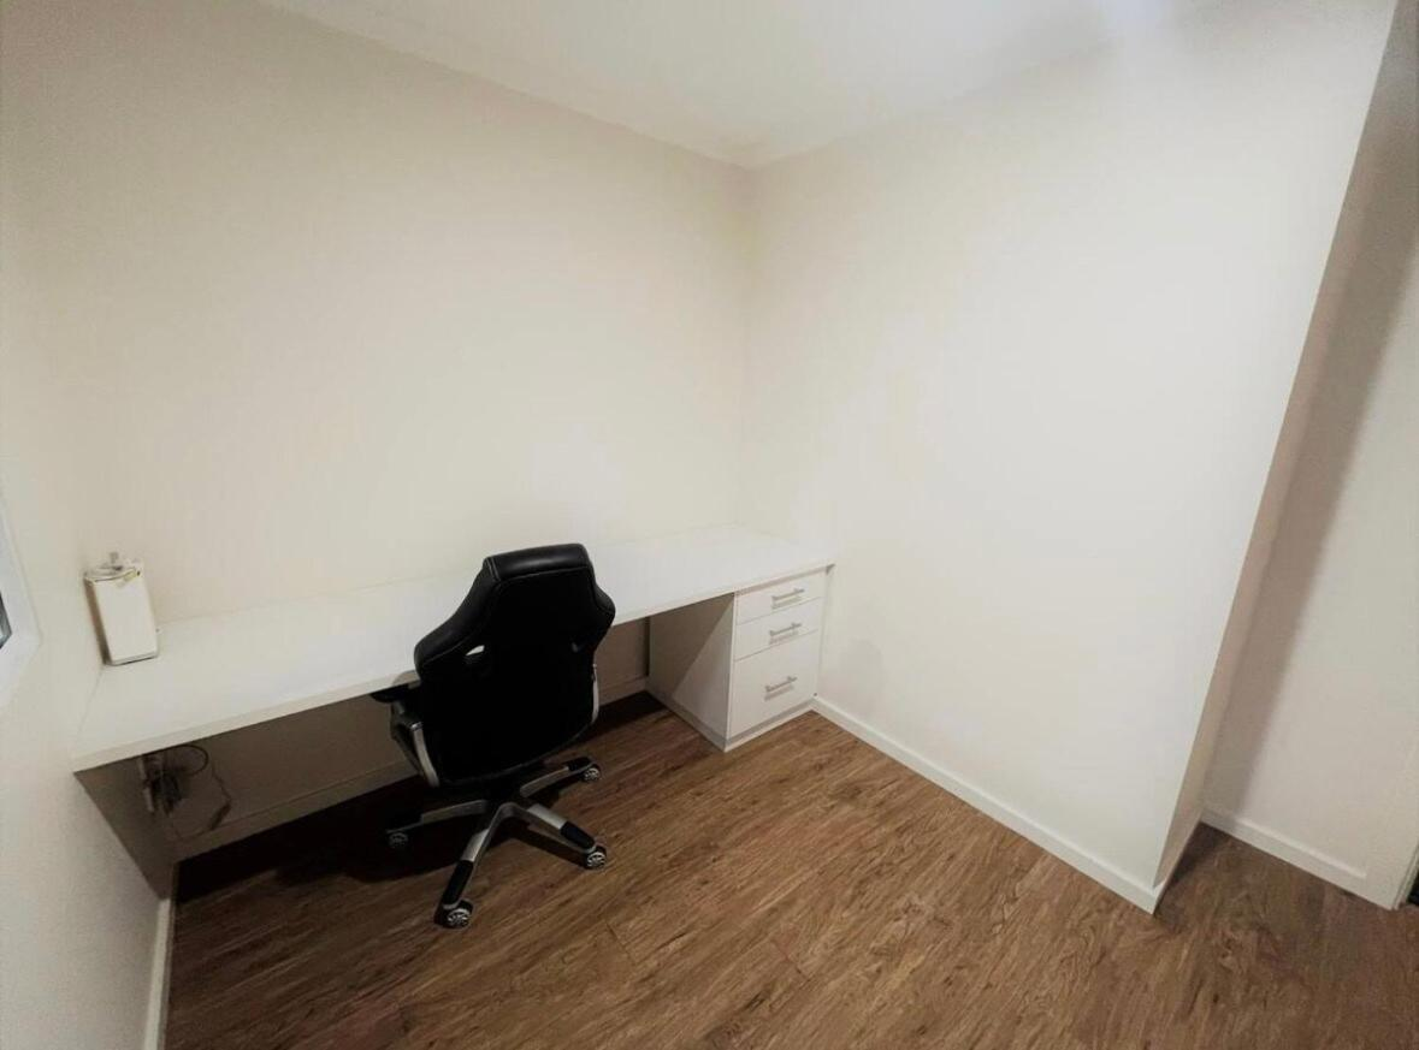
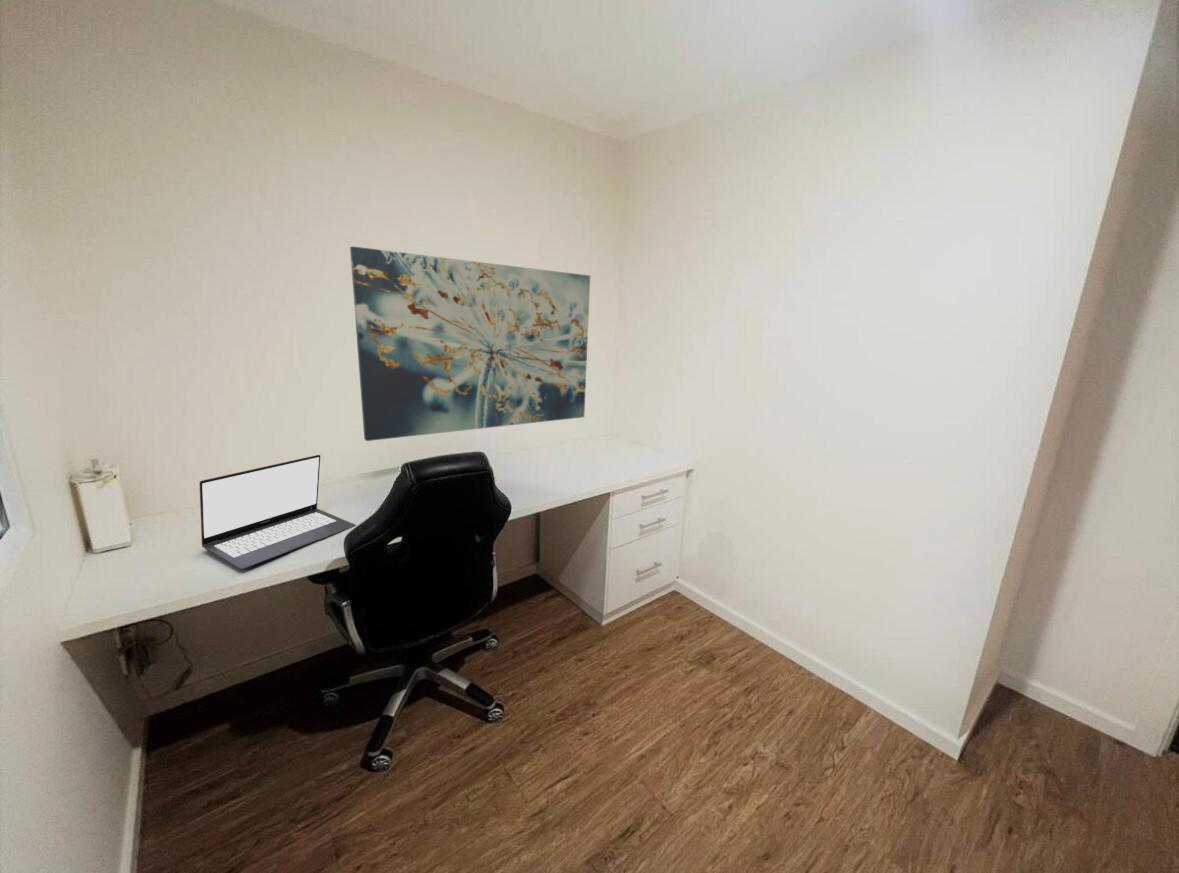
+ laptop [198,454,357,570]
+ wall art [349,245,591,442]
